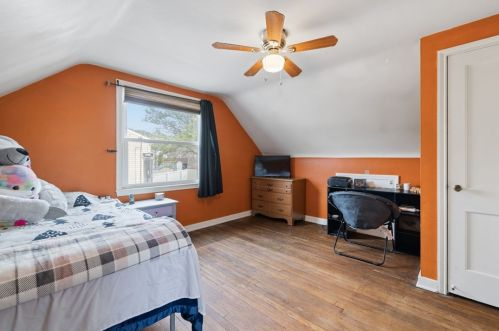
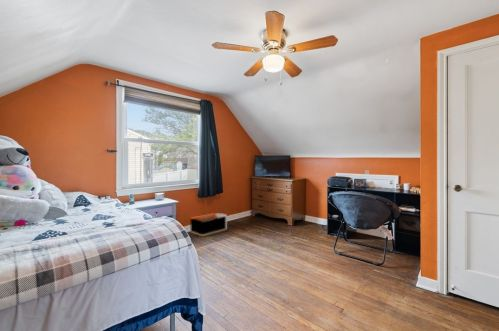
+ storage bin [189,212,228,237]
